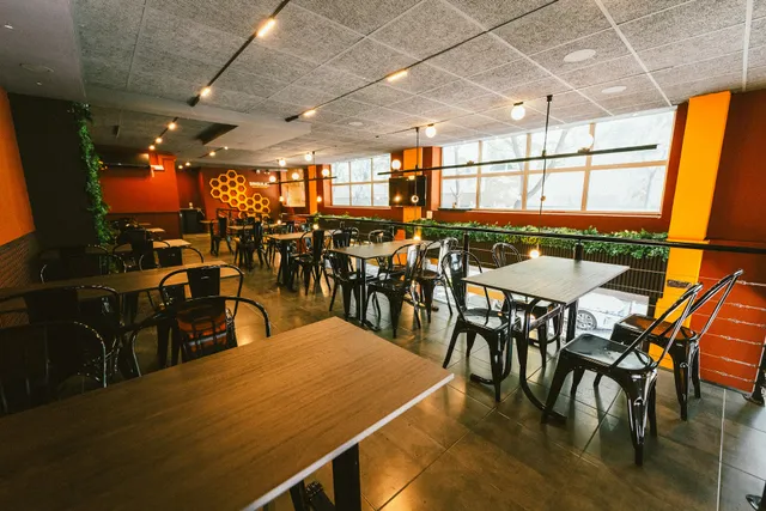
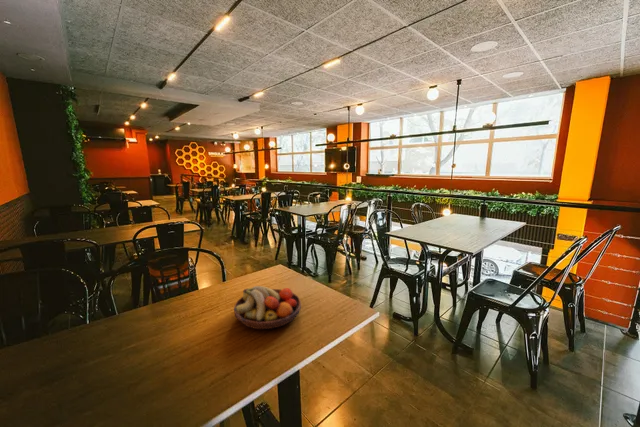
+ fruit bowl [233,285,302,330]
